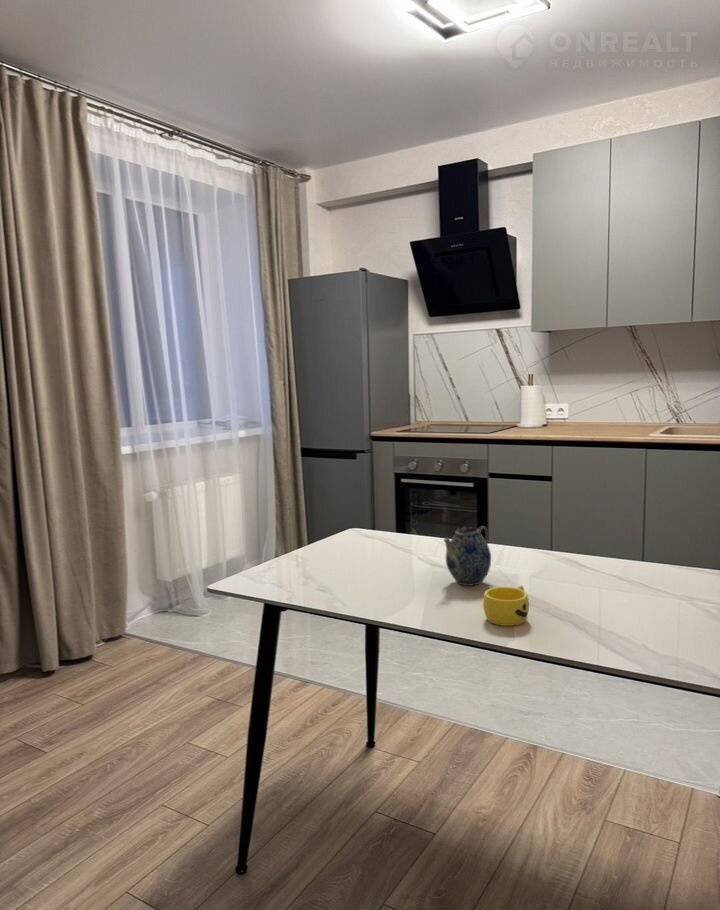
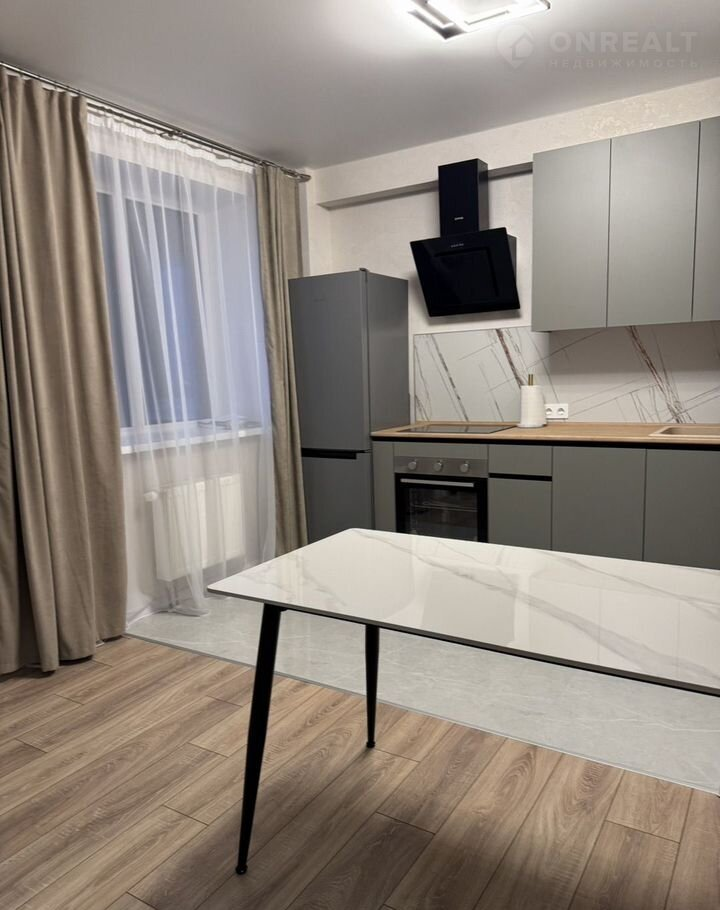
- cup [482,585,530,627]
- teapot [443,525,492,587]
